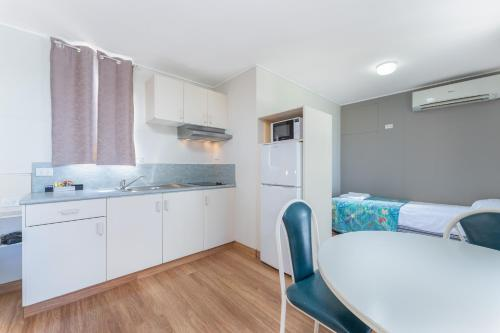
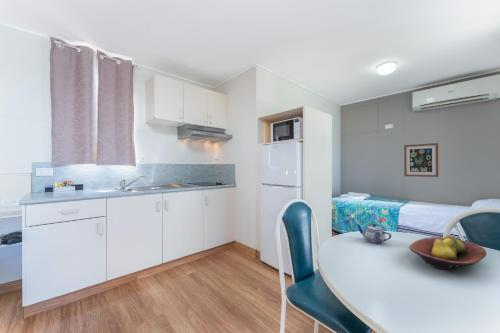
+ teapot [355,223,392,244]
+ fruit bowl [408,234,487,271]
+ wall art [403,142,439,178]
